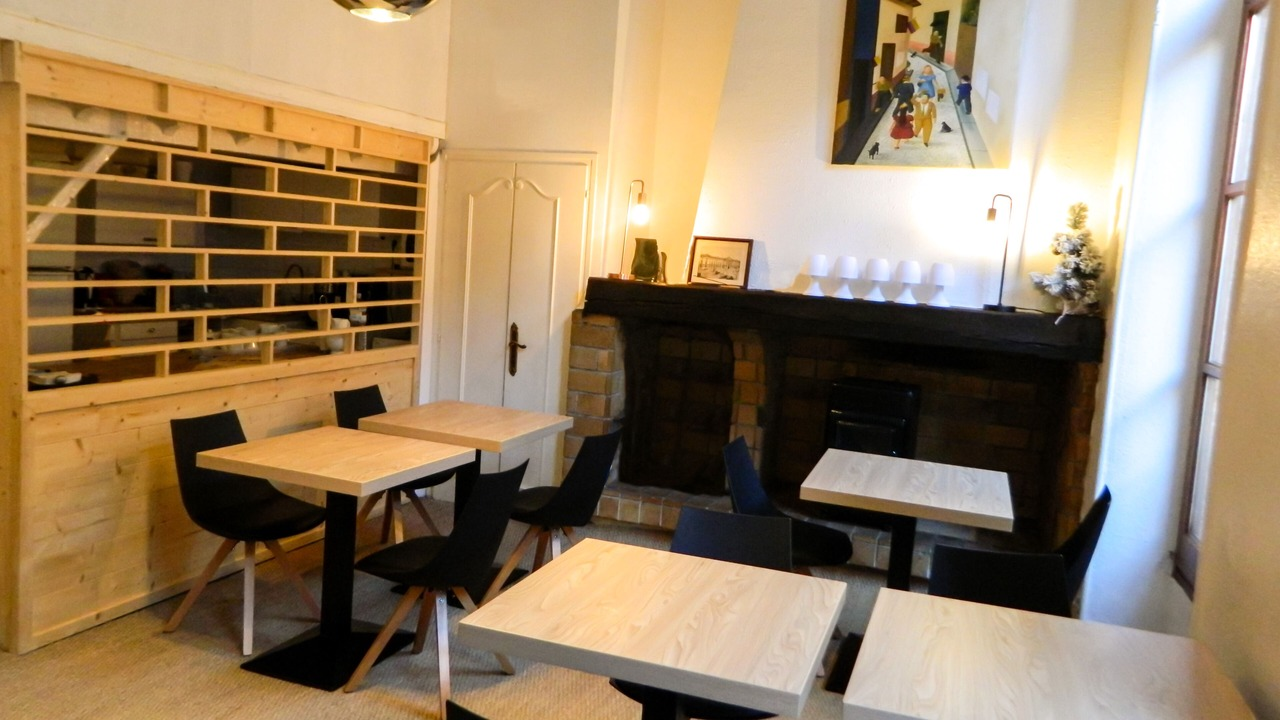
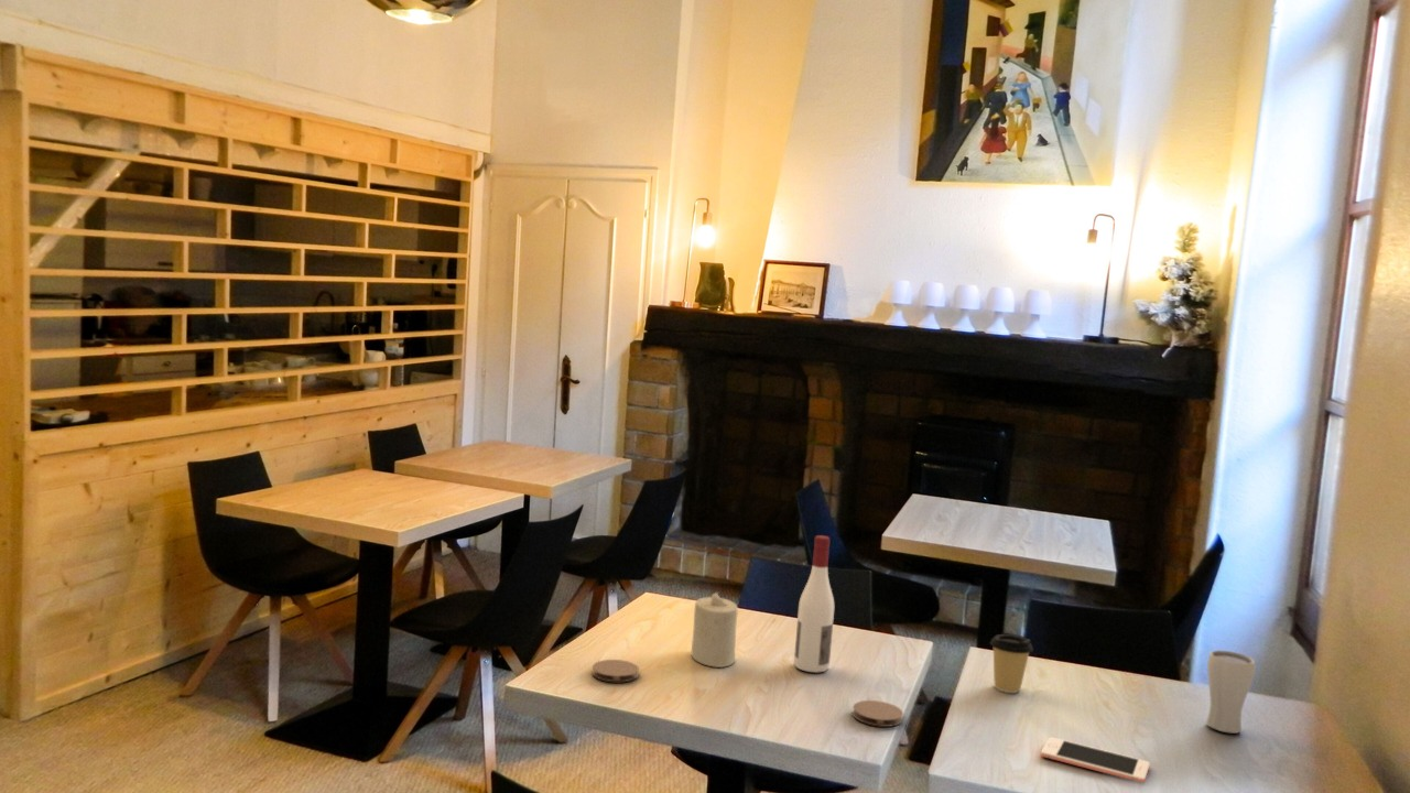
+ coaster [590,659,640,683]
+ coffee cup [989,633,1034,694]
+ drinking glass [1205,649,1256,735]
+ alcohol [793,534,835,674]
+ candle [691,591,739,669]
+ cell phone [1040,736,1151,784]
+ coaster [852,699,904,728]
